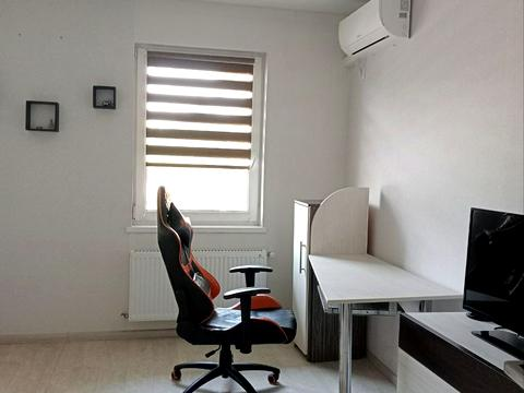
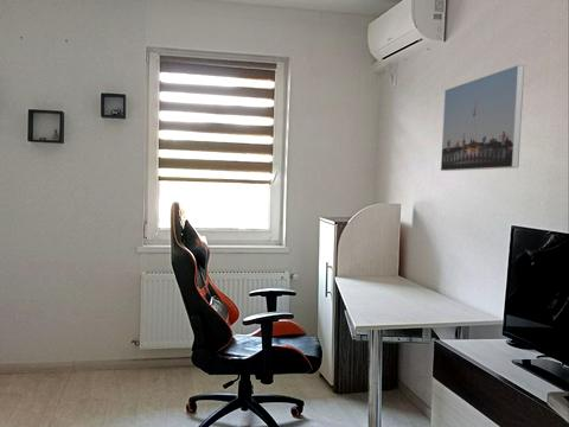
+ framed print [440,64,525,172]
